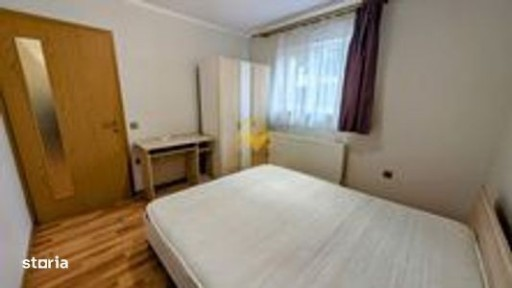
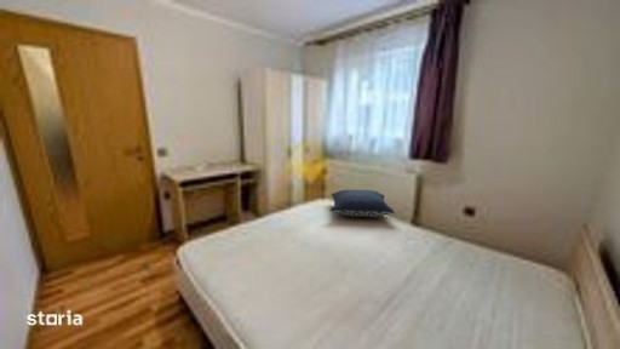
+ pillow [329,189,396,218]
